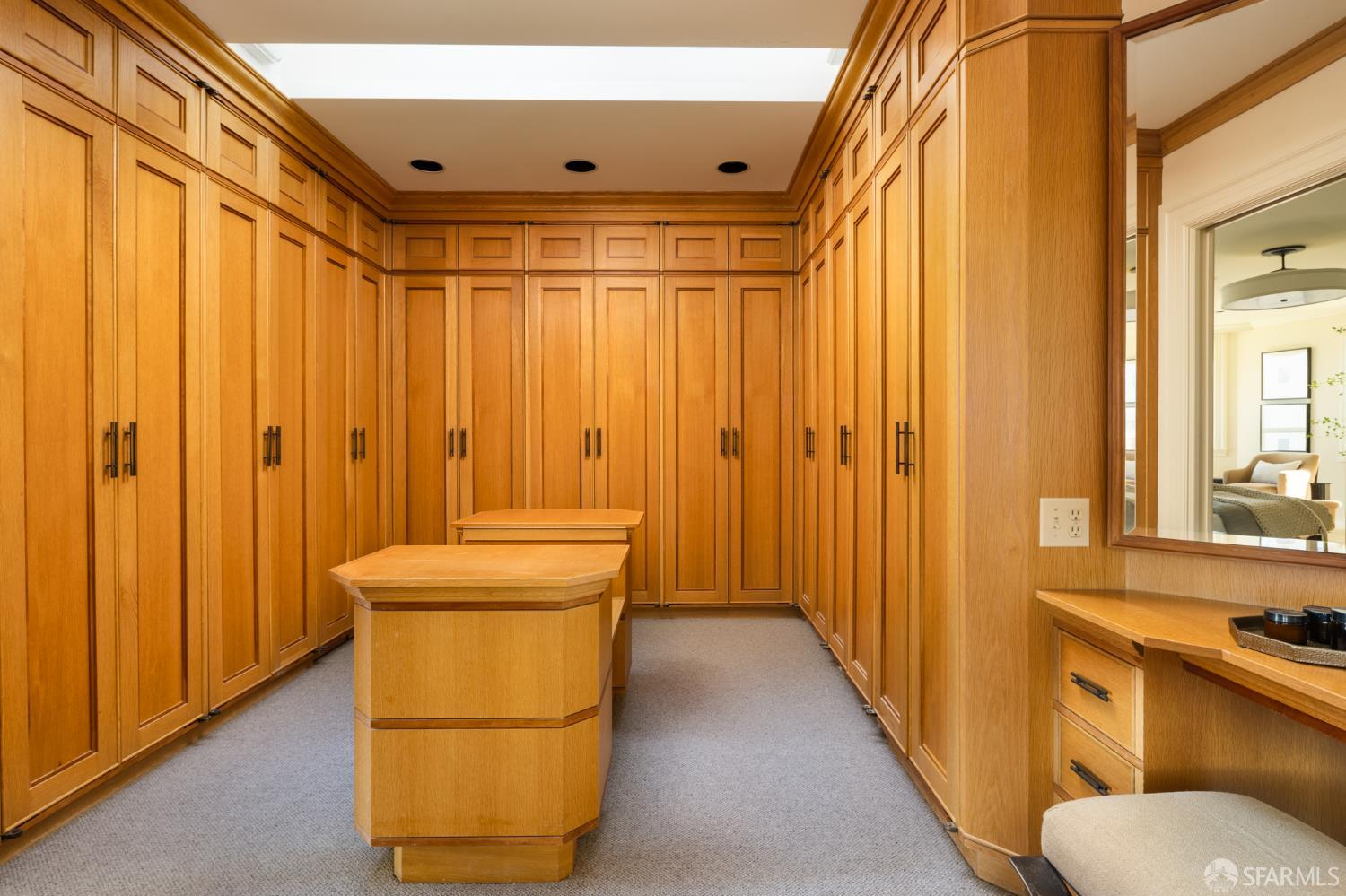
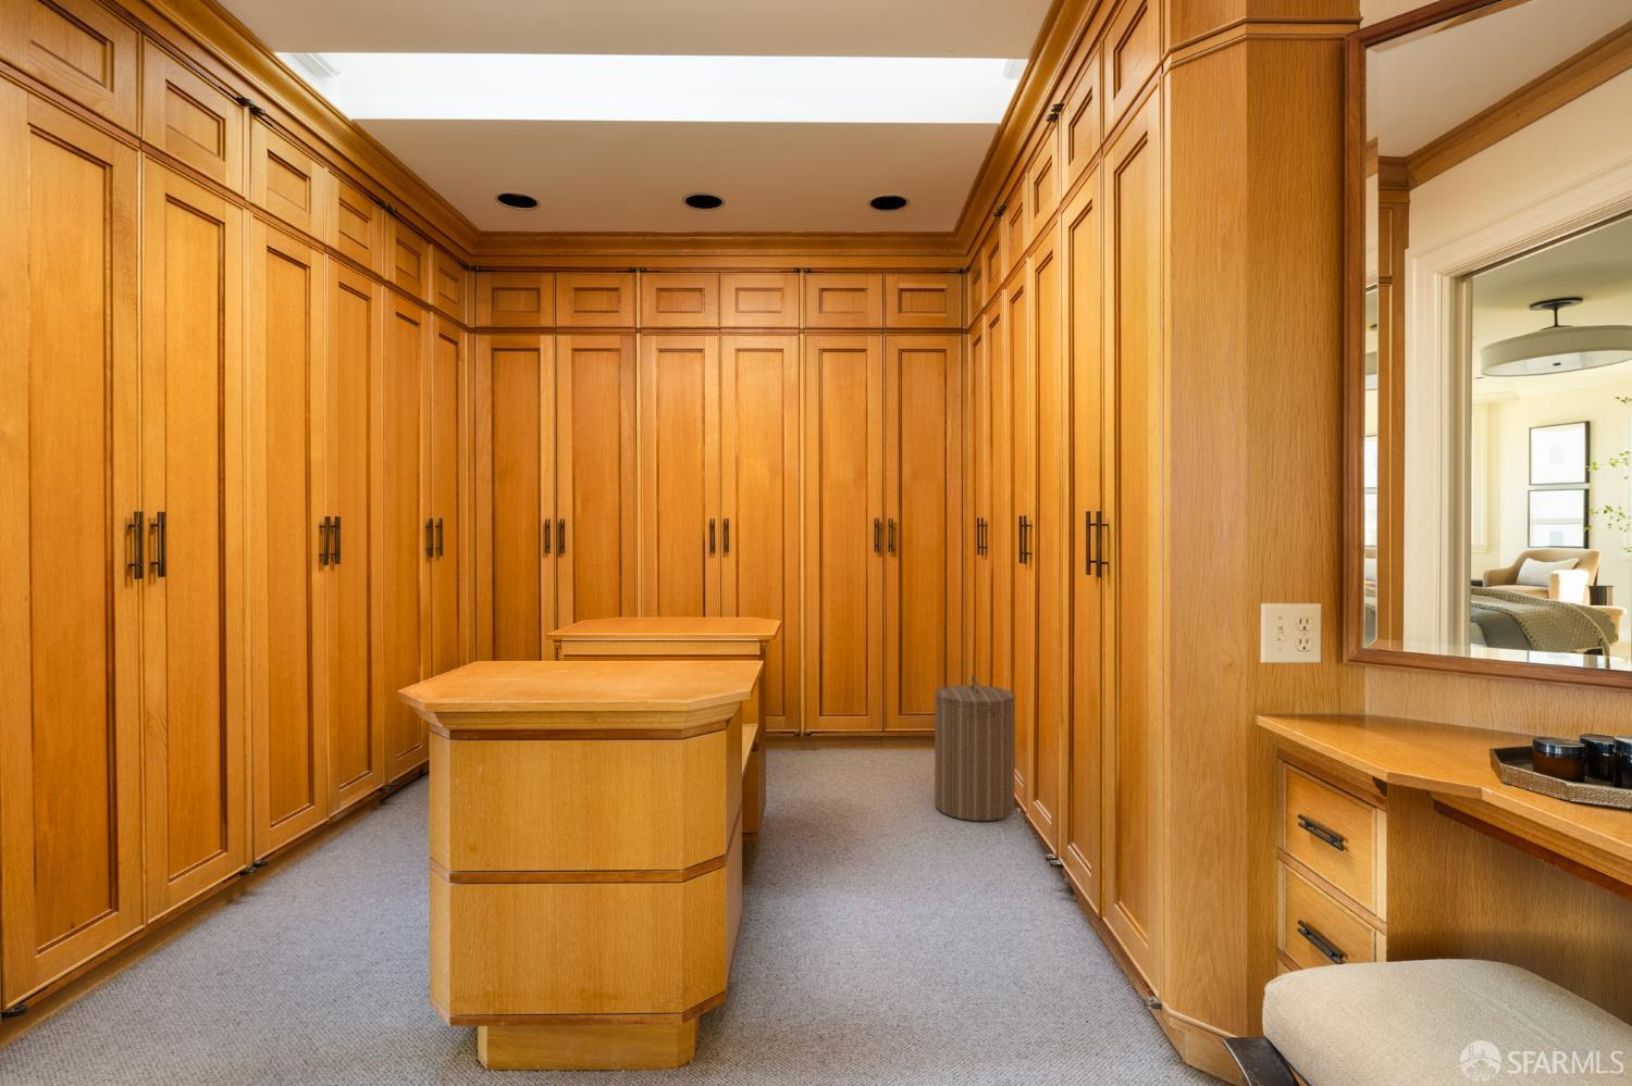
+ laundry hamper [934,673,1016,822]
